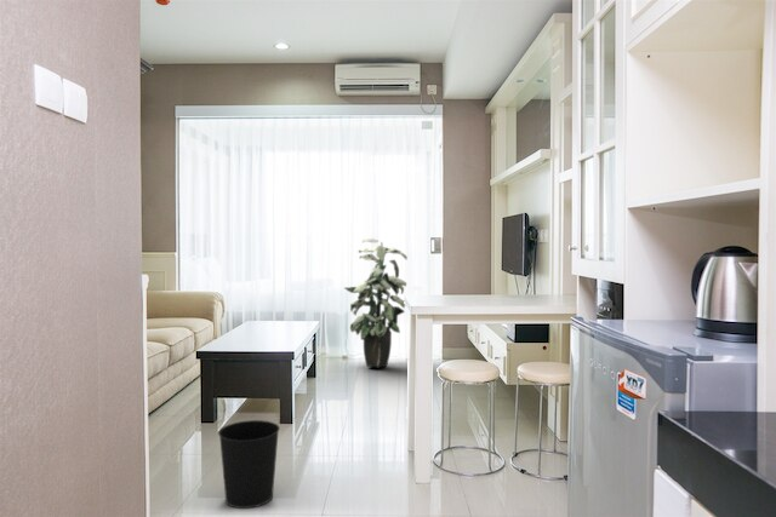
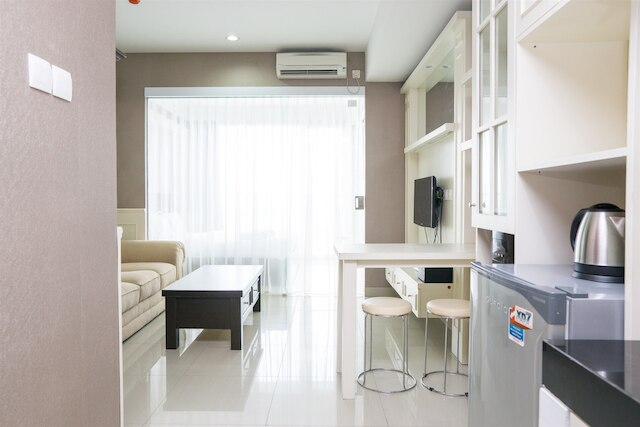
- indoor plant [343,237,409,369]
- wastebasket [217,419,281,510]
